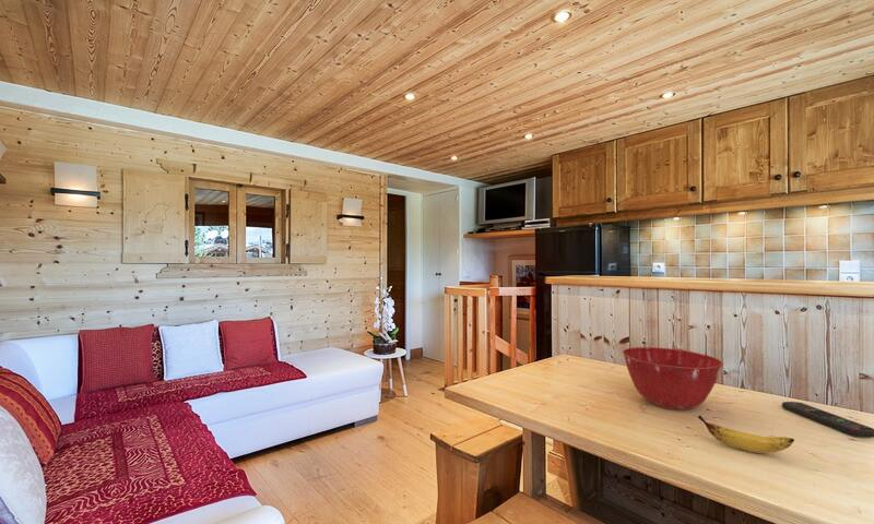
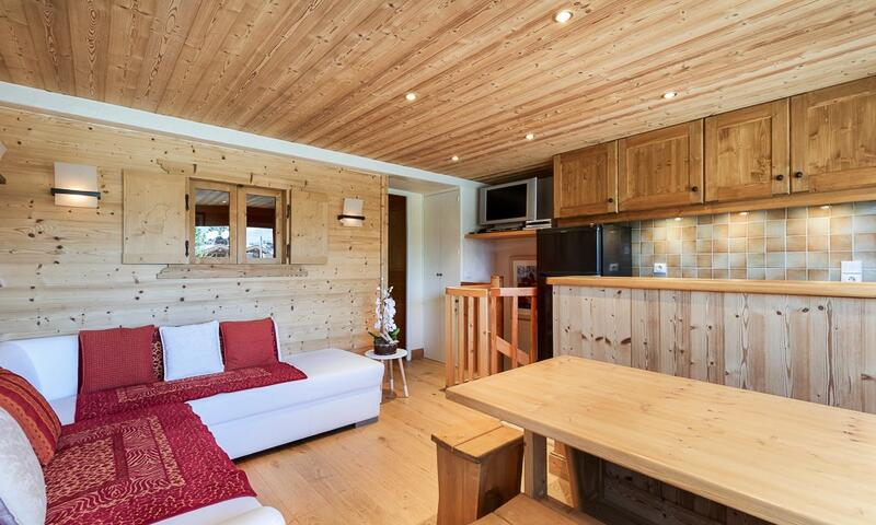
- remote control [781,401,874,439]
- banana [697,415,795,454]
- mixing bowl [622,346,724,410]
